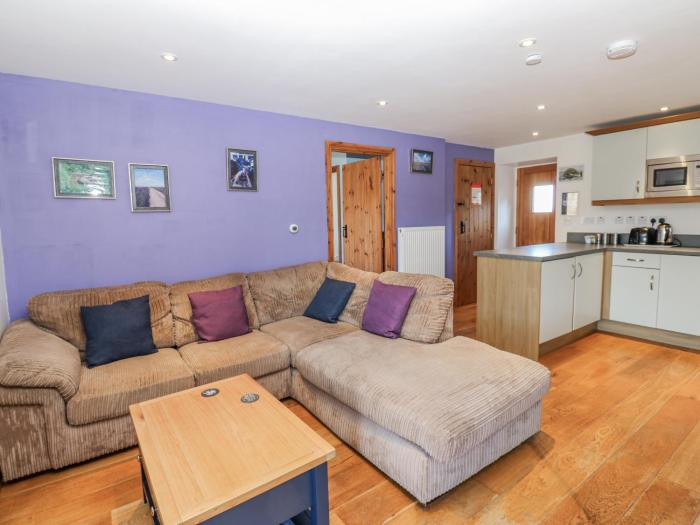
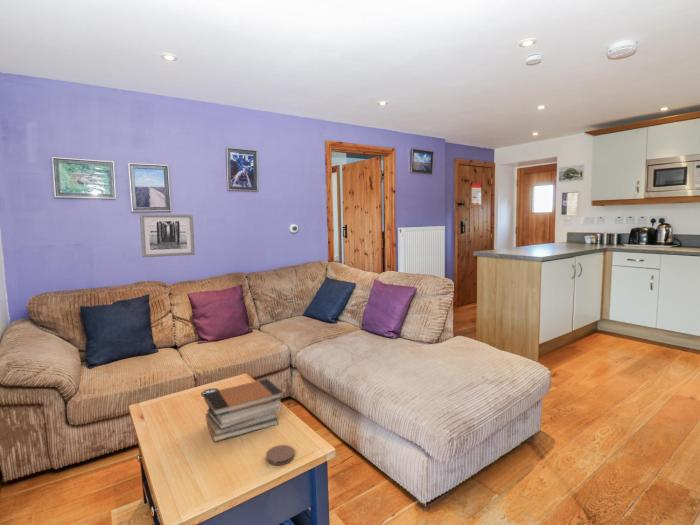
+ wall art [139,213,196,258]
+ coaster [265,444,296,466]
+ book stack [203,378,284,443]
